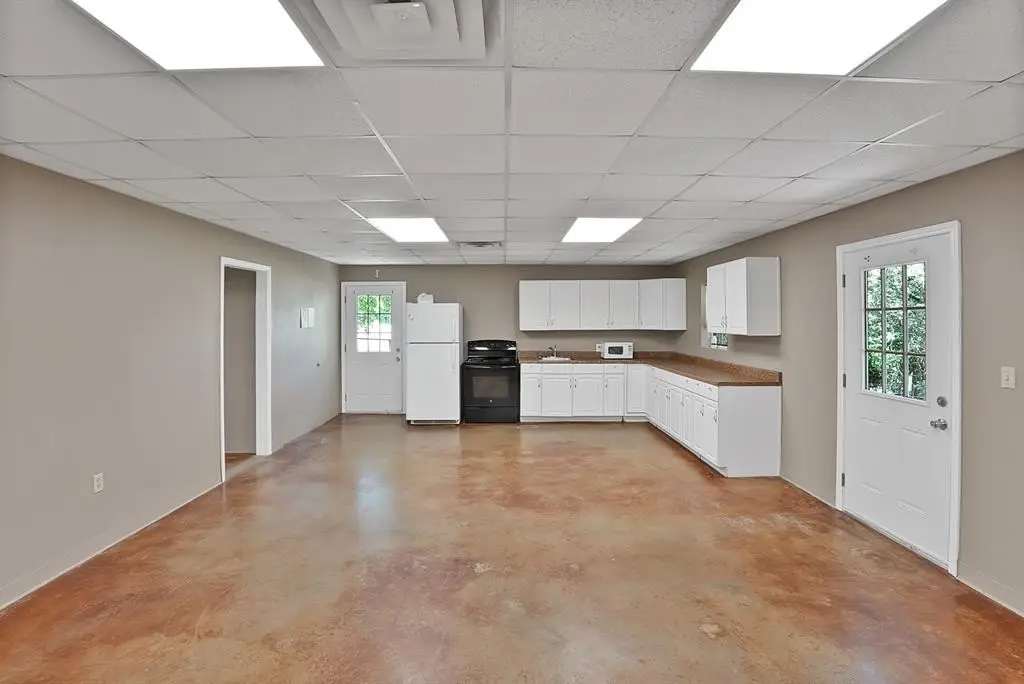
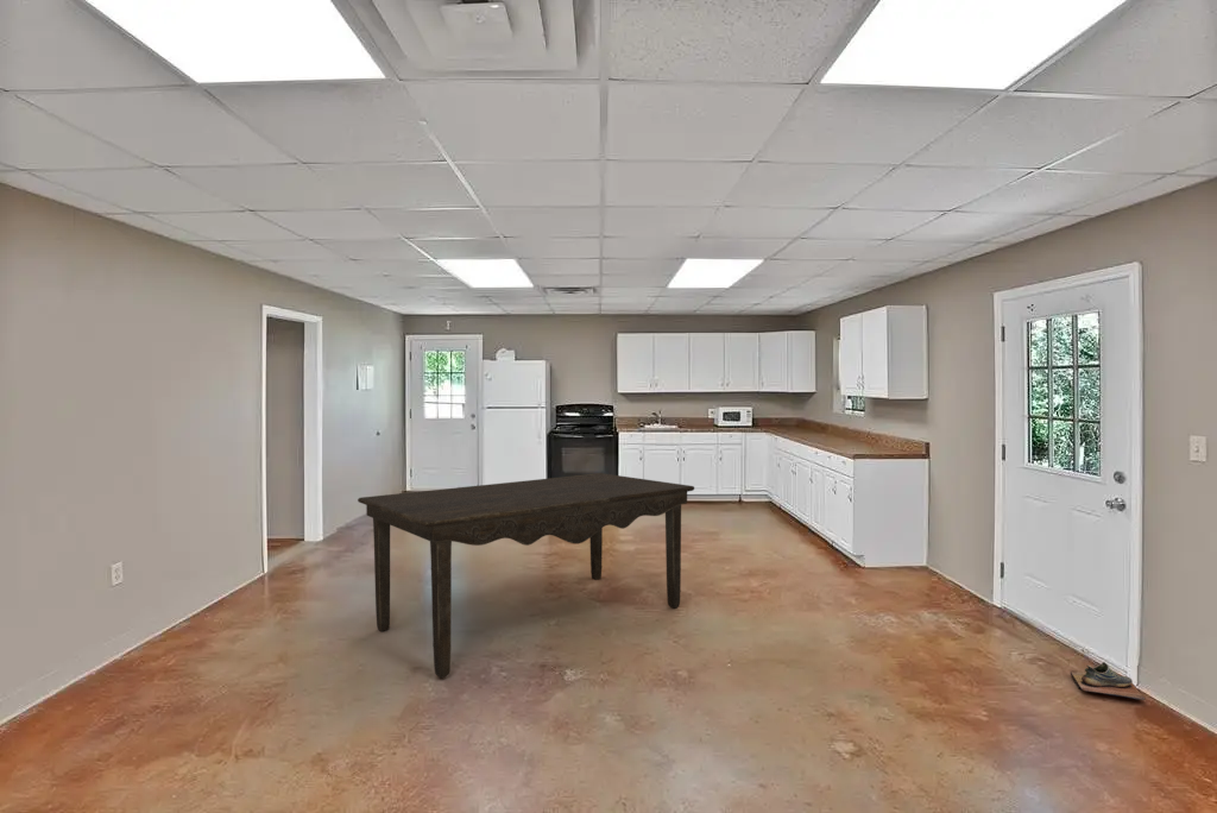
+ dining table [357,472,695,679]
+ shoe [1070,661,1147,701]
